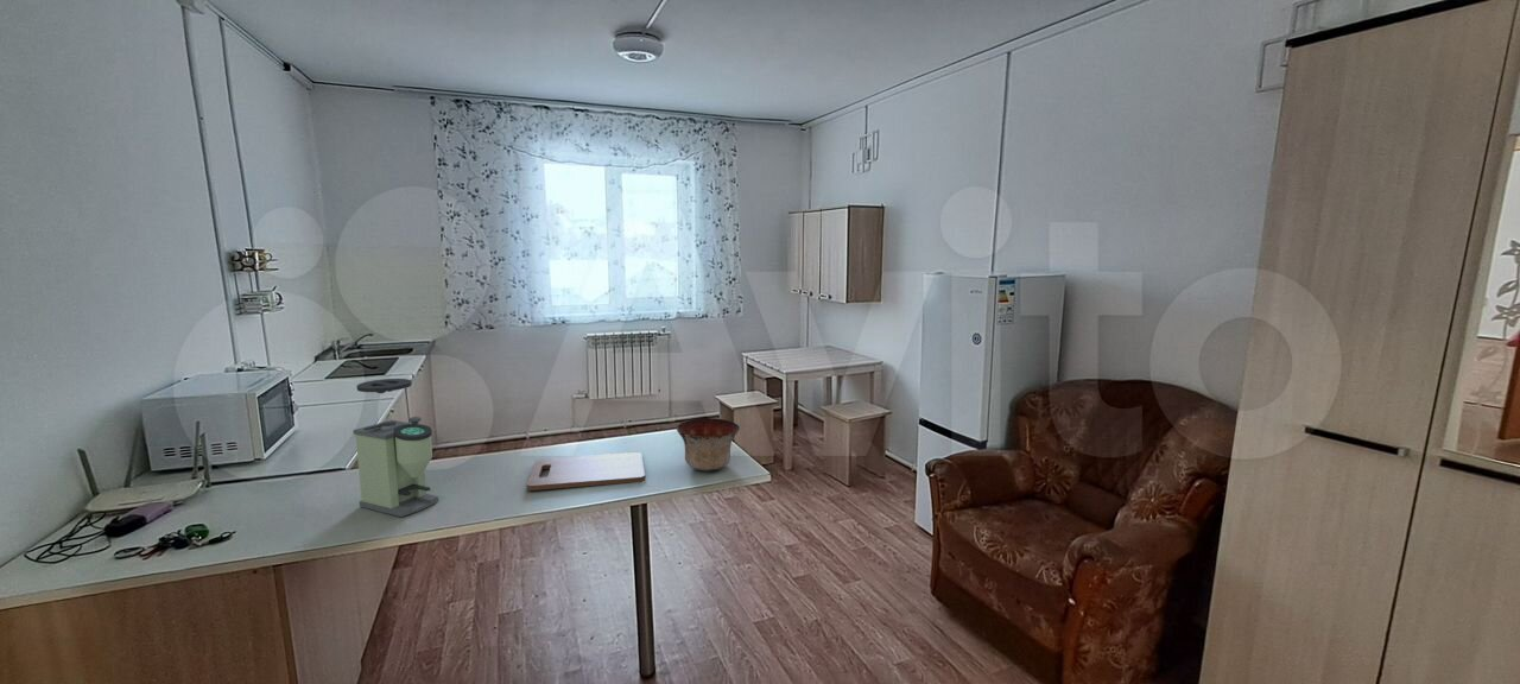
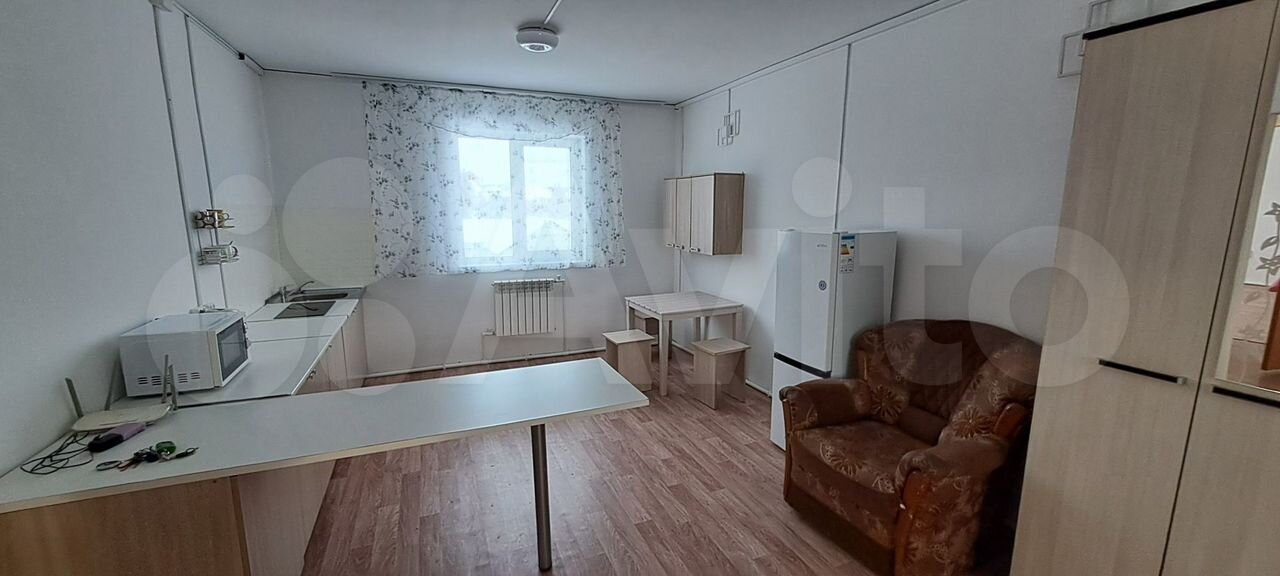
- coffee grinder [353,378,439,518]
- bowl [676,417,741,471]
- cutting board [526,451,646,492]
